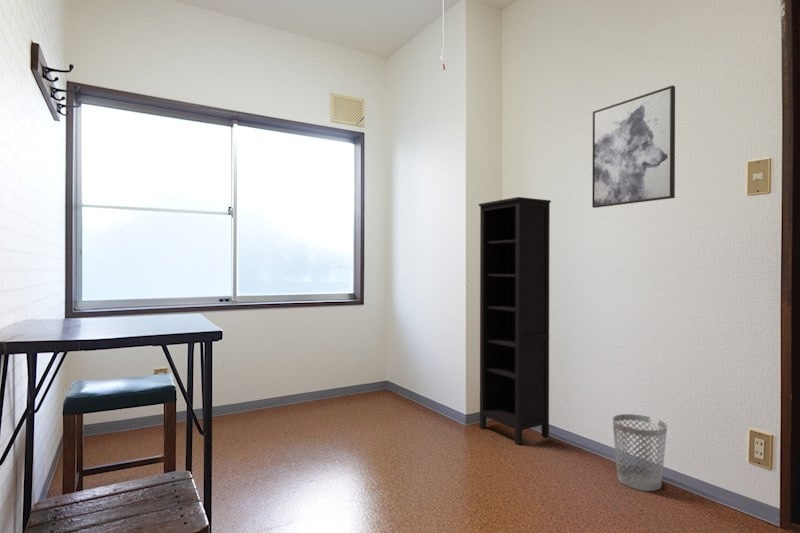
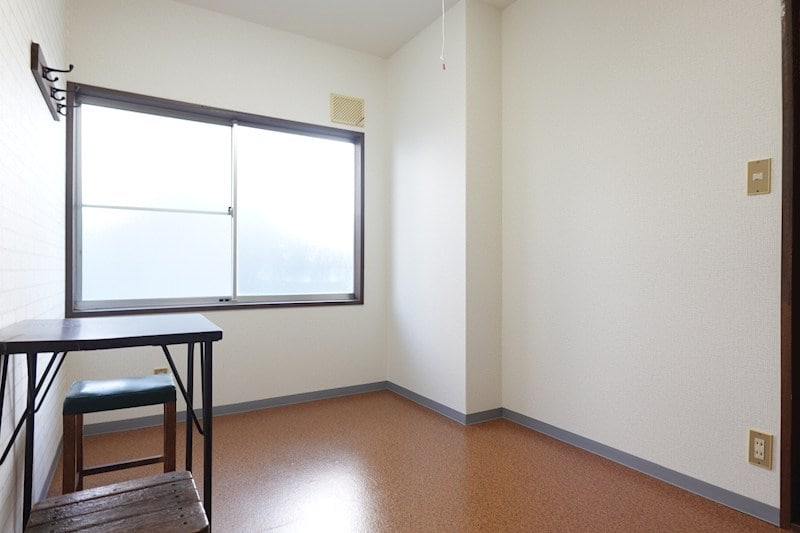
- wastebasket [612,413,668,492]
- wall art [591,84,676,209]
- bookcase [478,196,552,446]
